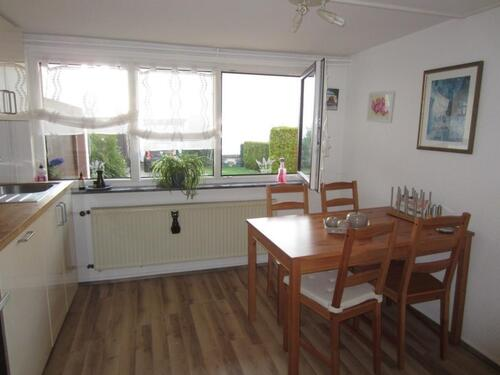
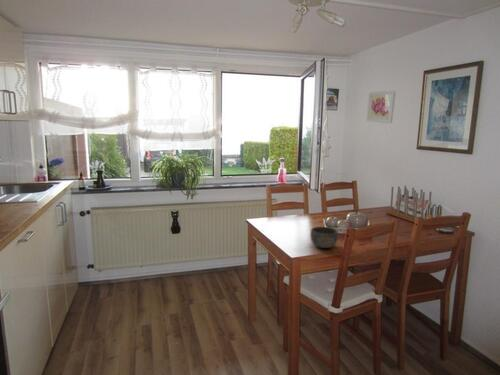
+ bowl [310,226,339,249]
